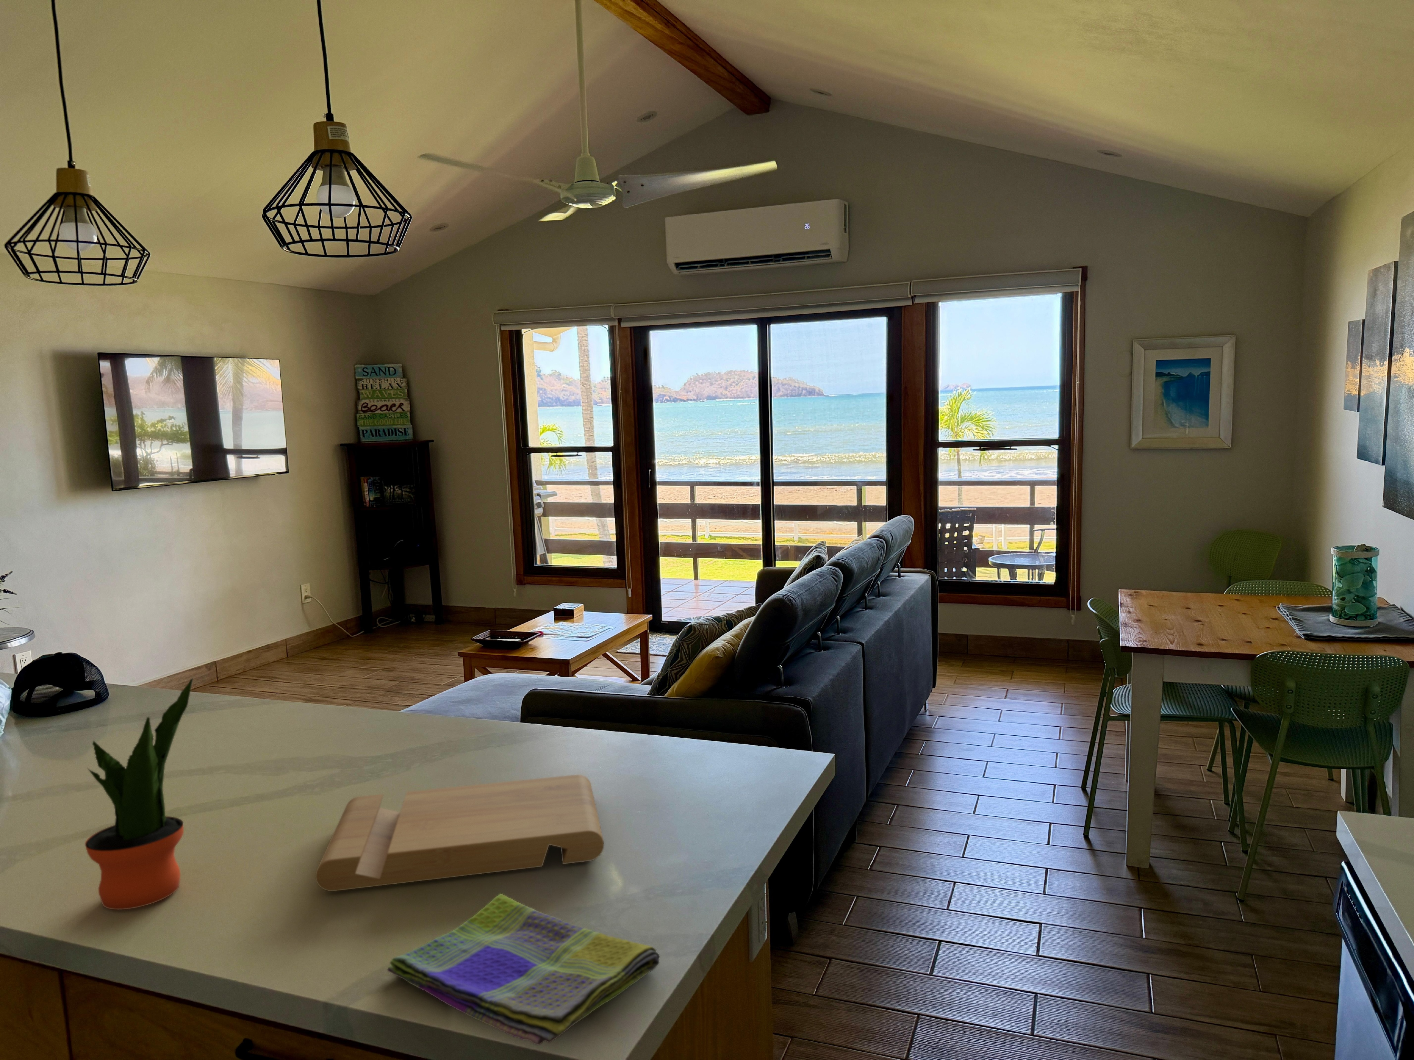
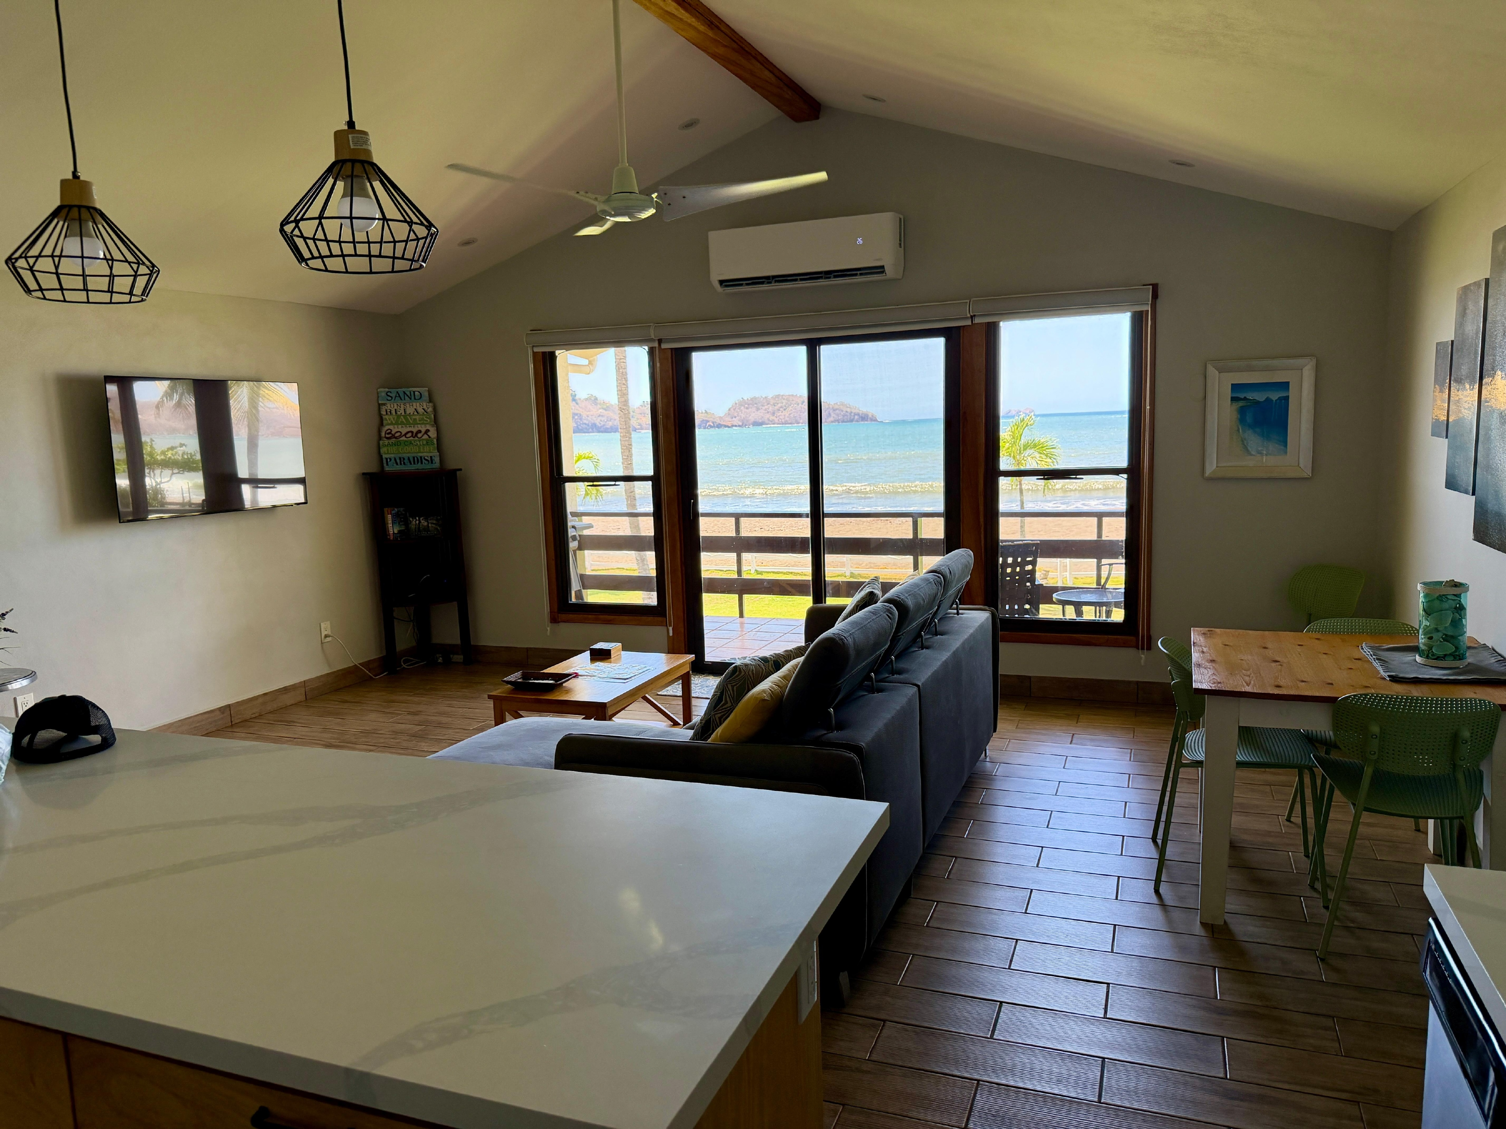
- dish towel [387,893,660,1046]
- potted plant [85,677,194,910]
- cutting board [315,774,605,892]
